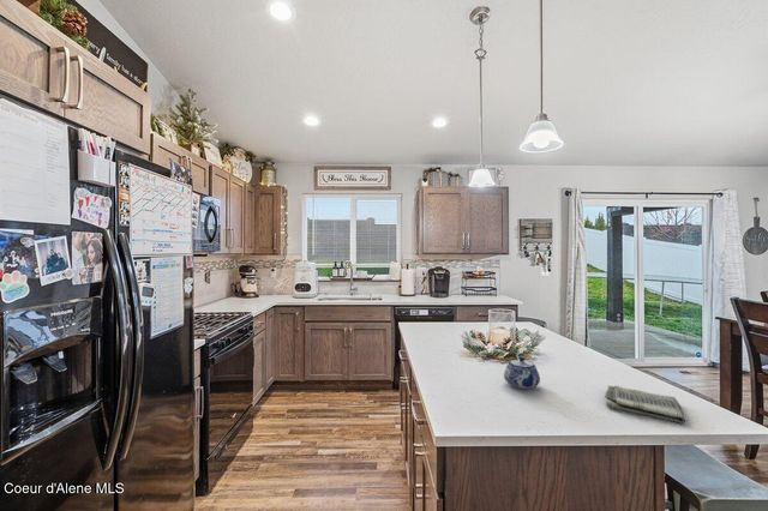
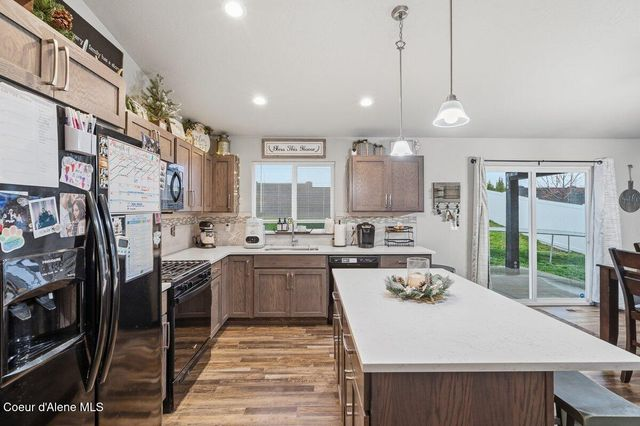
- dish towel [604,384,688,425]
- teapot [503,355,541,390]
